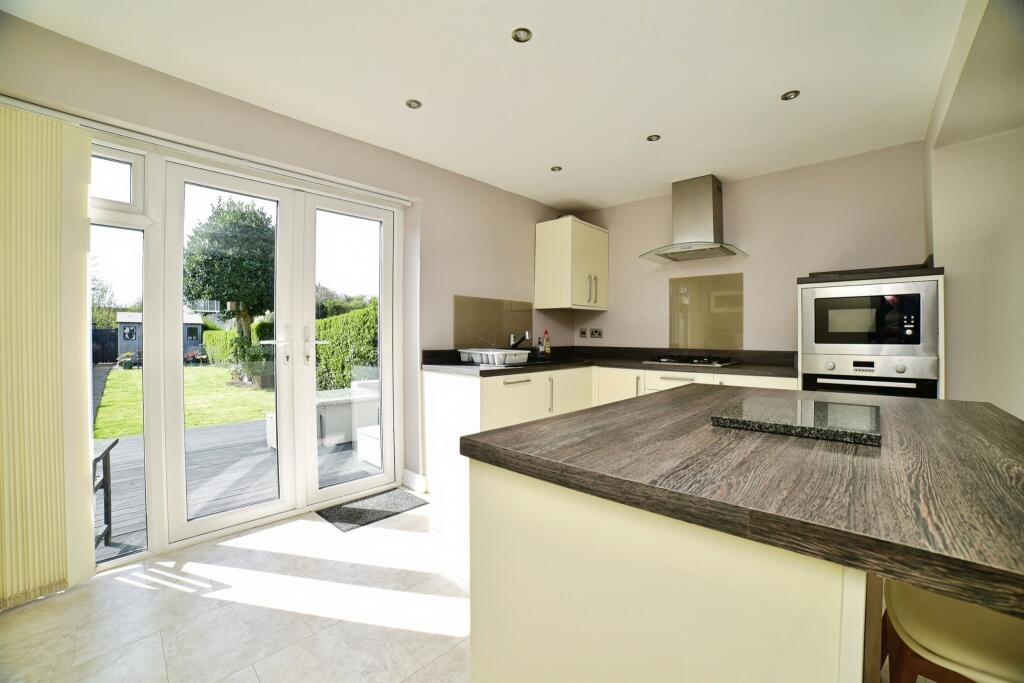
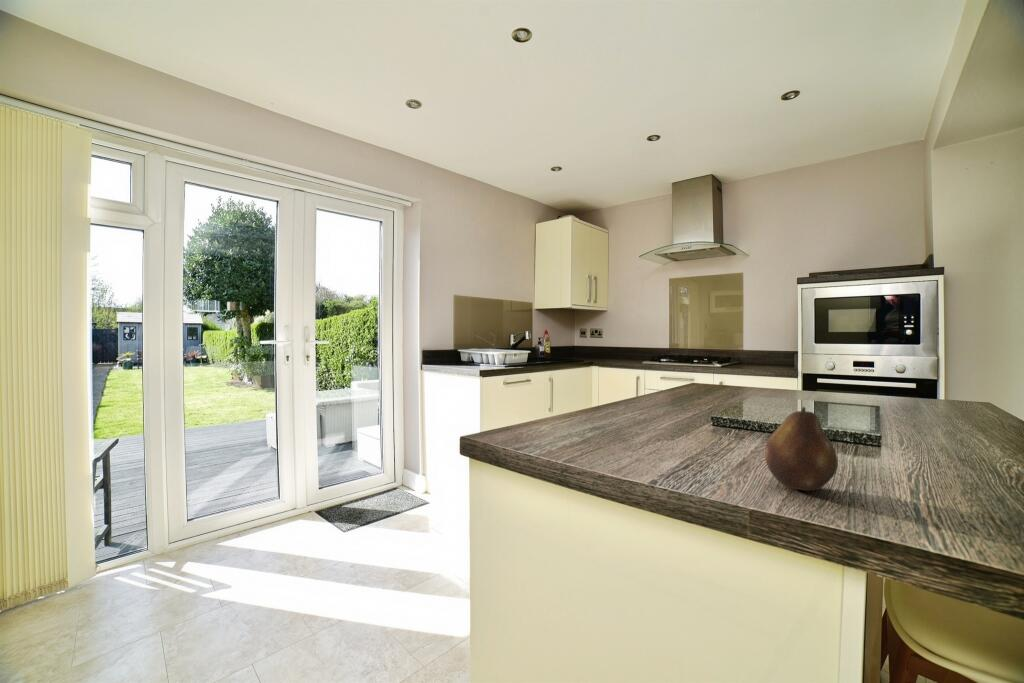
+ fruit [764,406,839,492]
